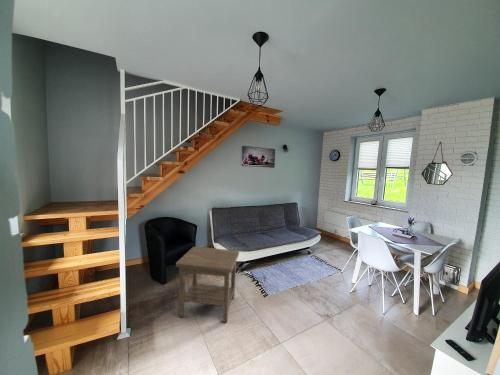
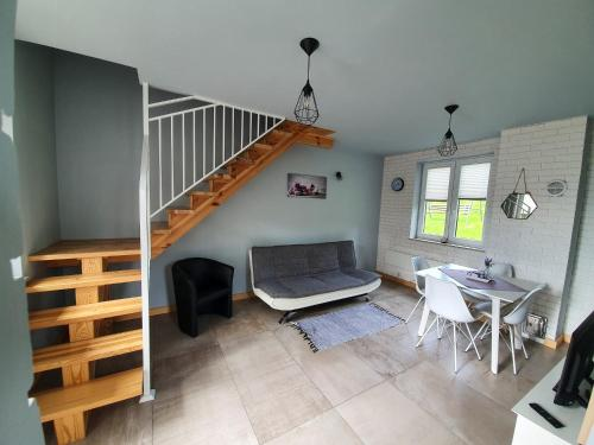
- side table [175,246,240,324]
